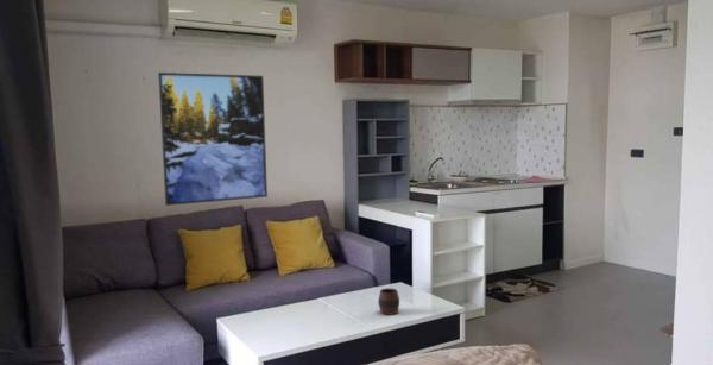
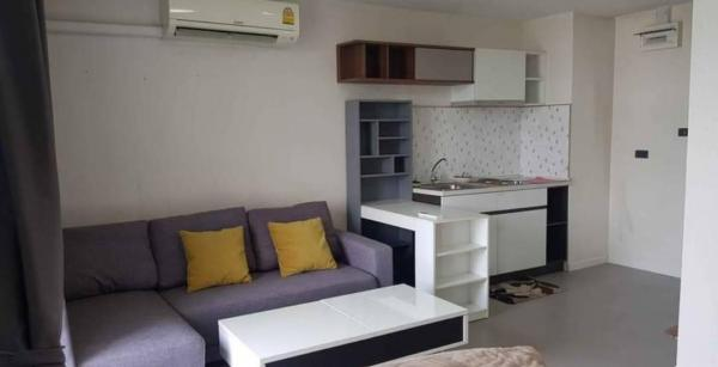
- cup [377,288,400,316]
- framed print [157,71,269,207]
